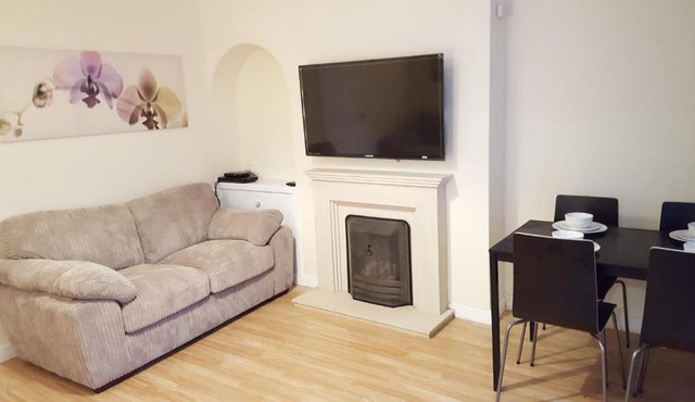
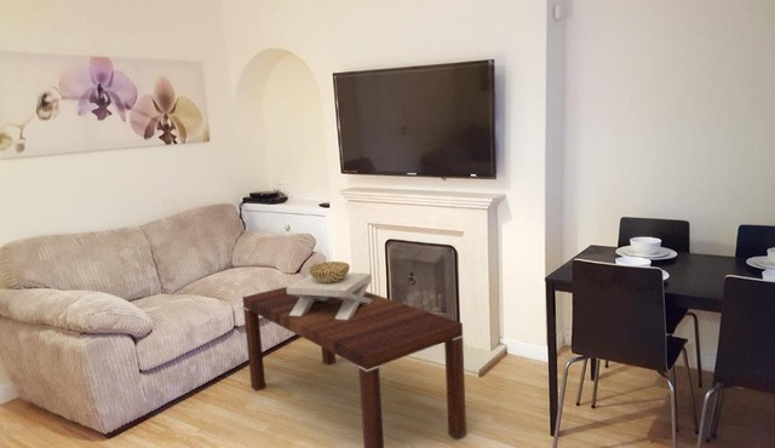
+ decorative bowl [286,260,373,320]
+ coffee table [241,286,467,448]
